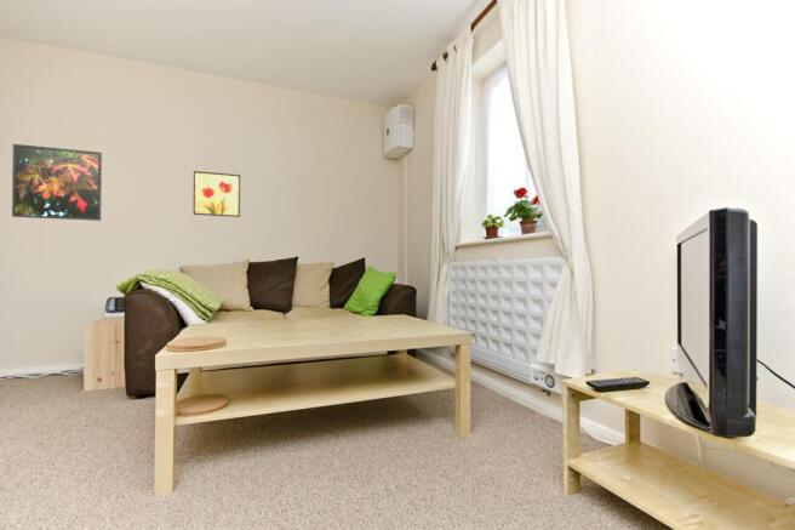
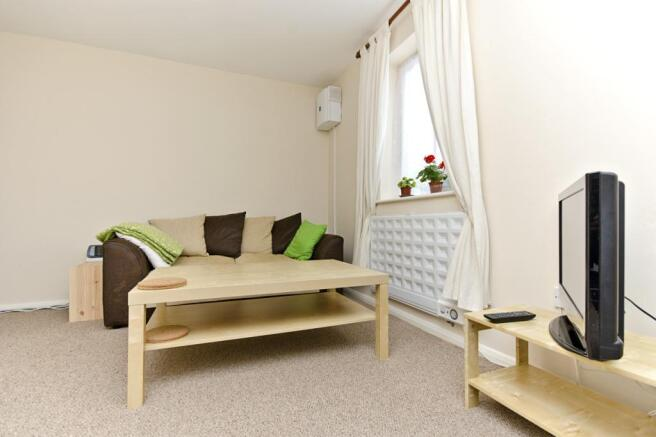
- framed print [11,143,103,222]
- wall art [193,170,241,218]
